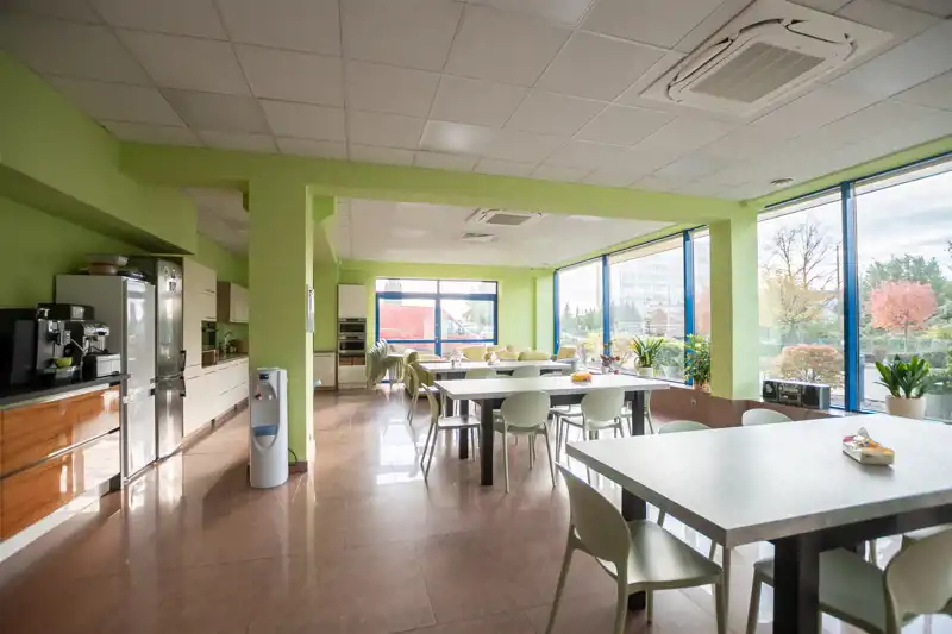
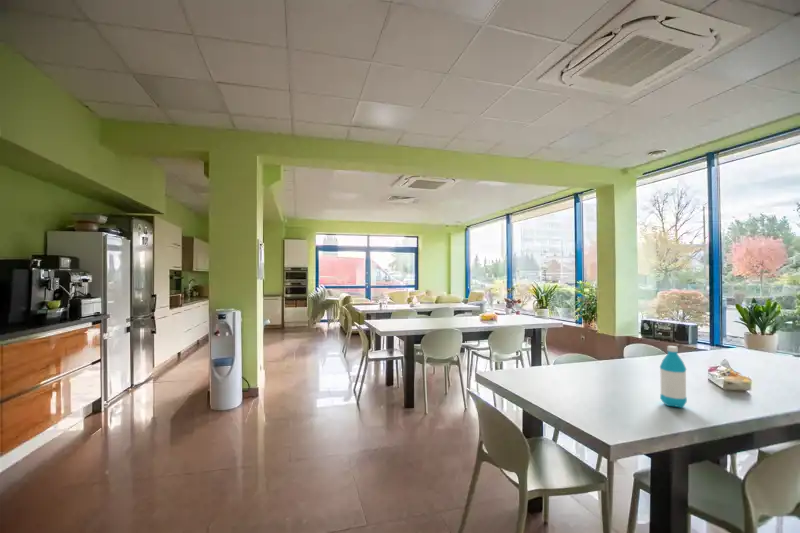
+ water bottle [659,345,688,409]
